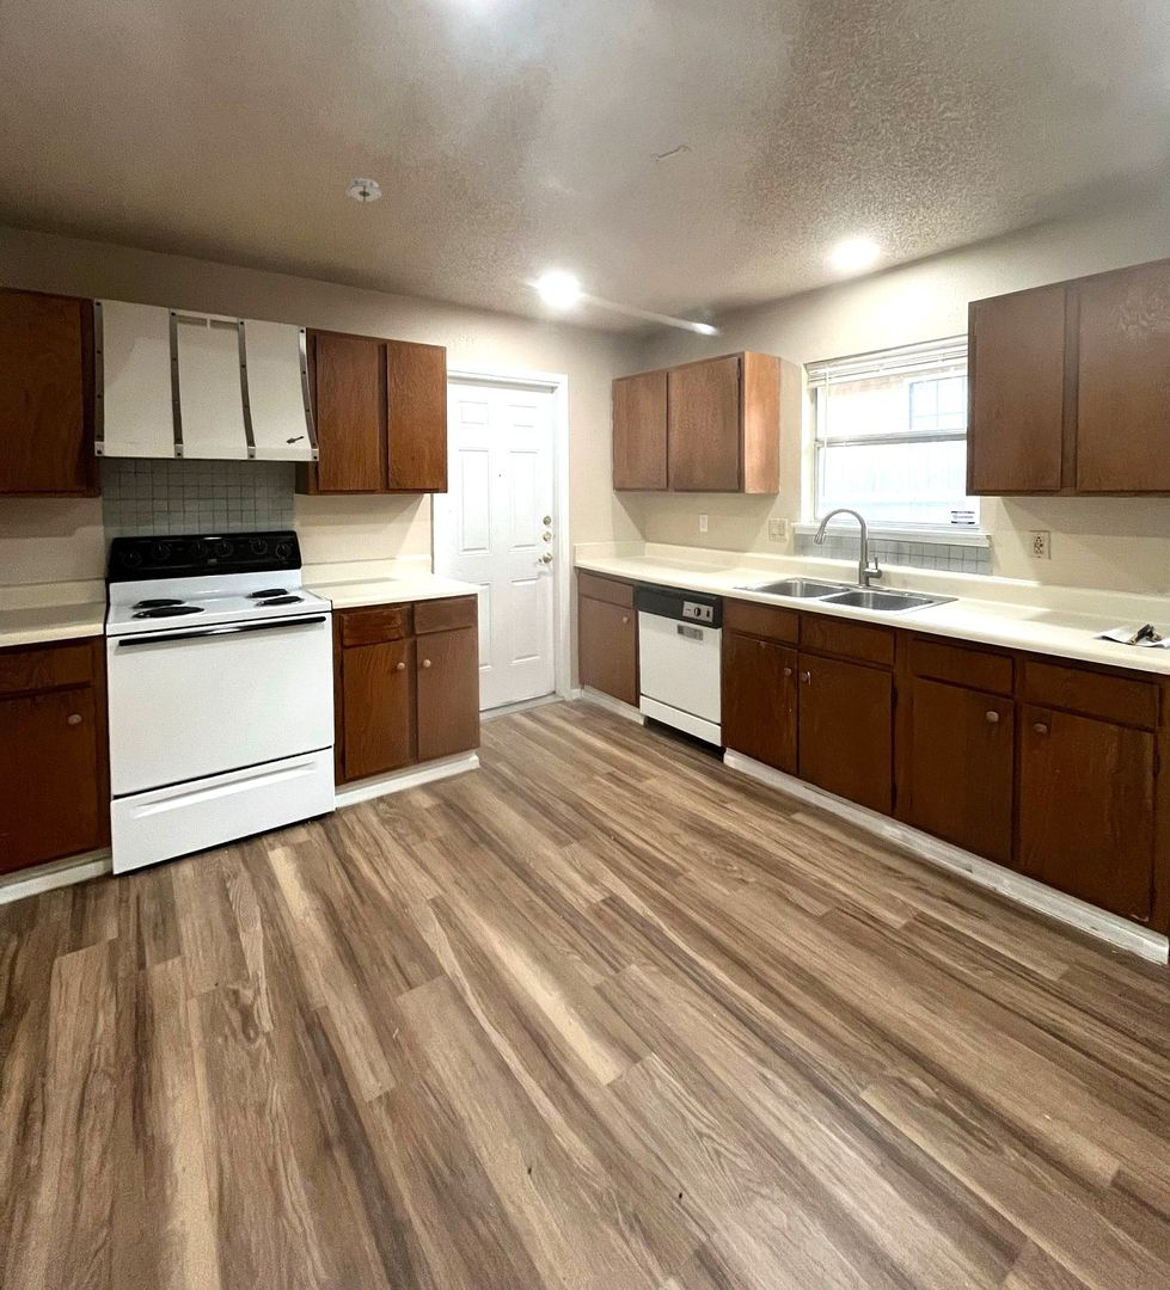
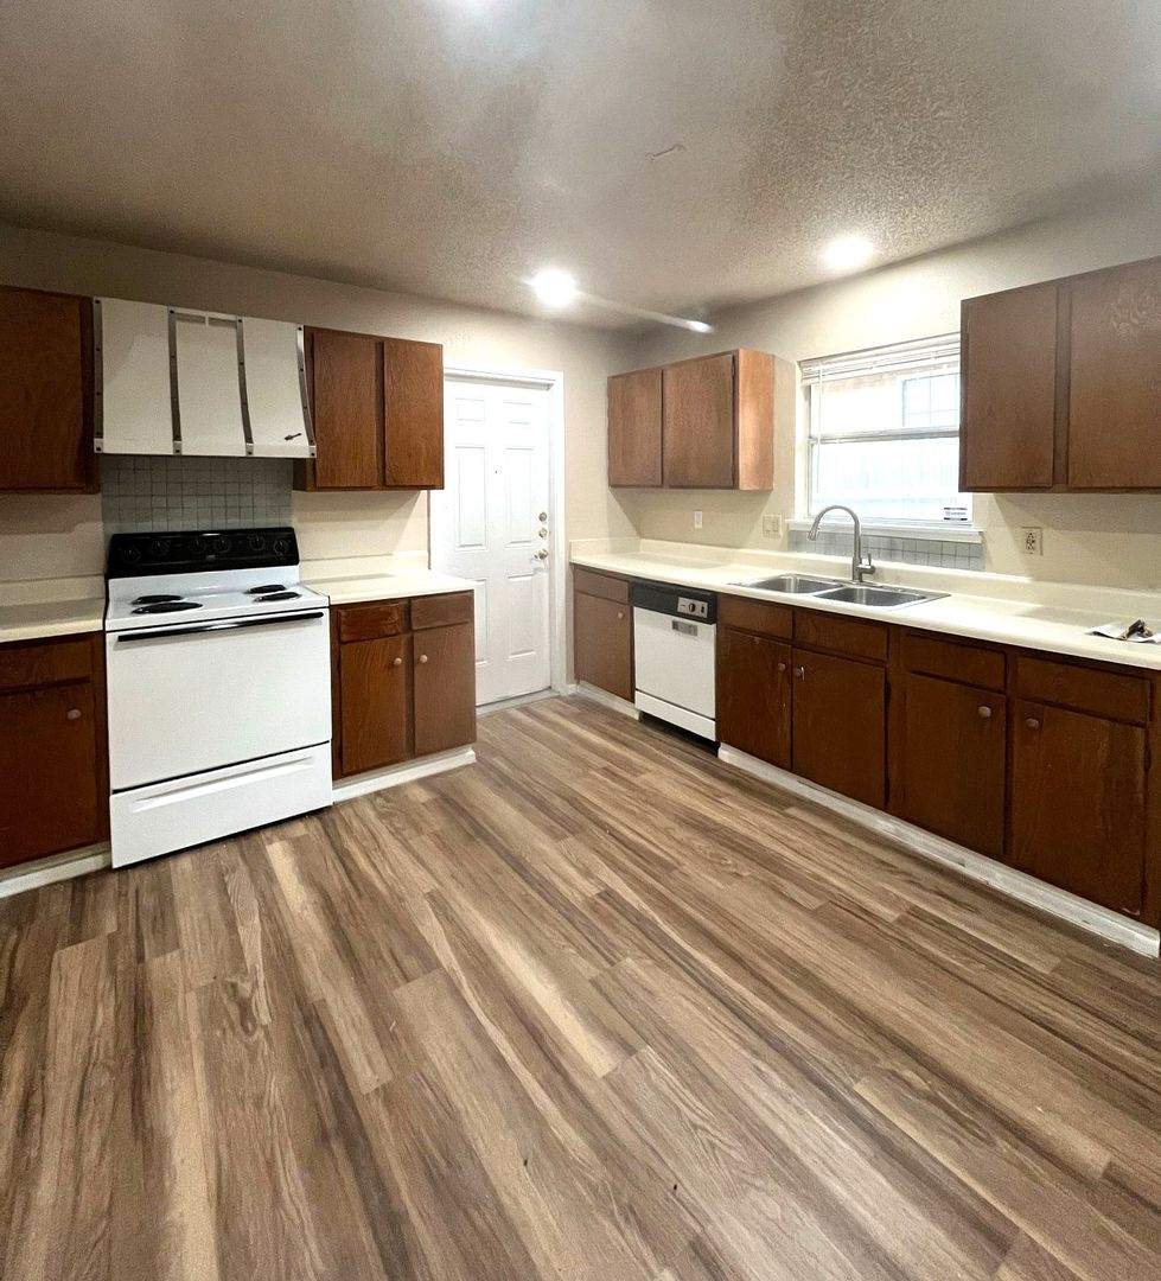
- smoke detector [344,177,382,203]
